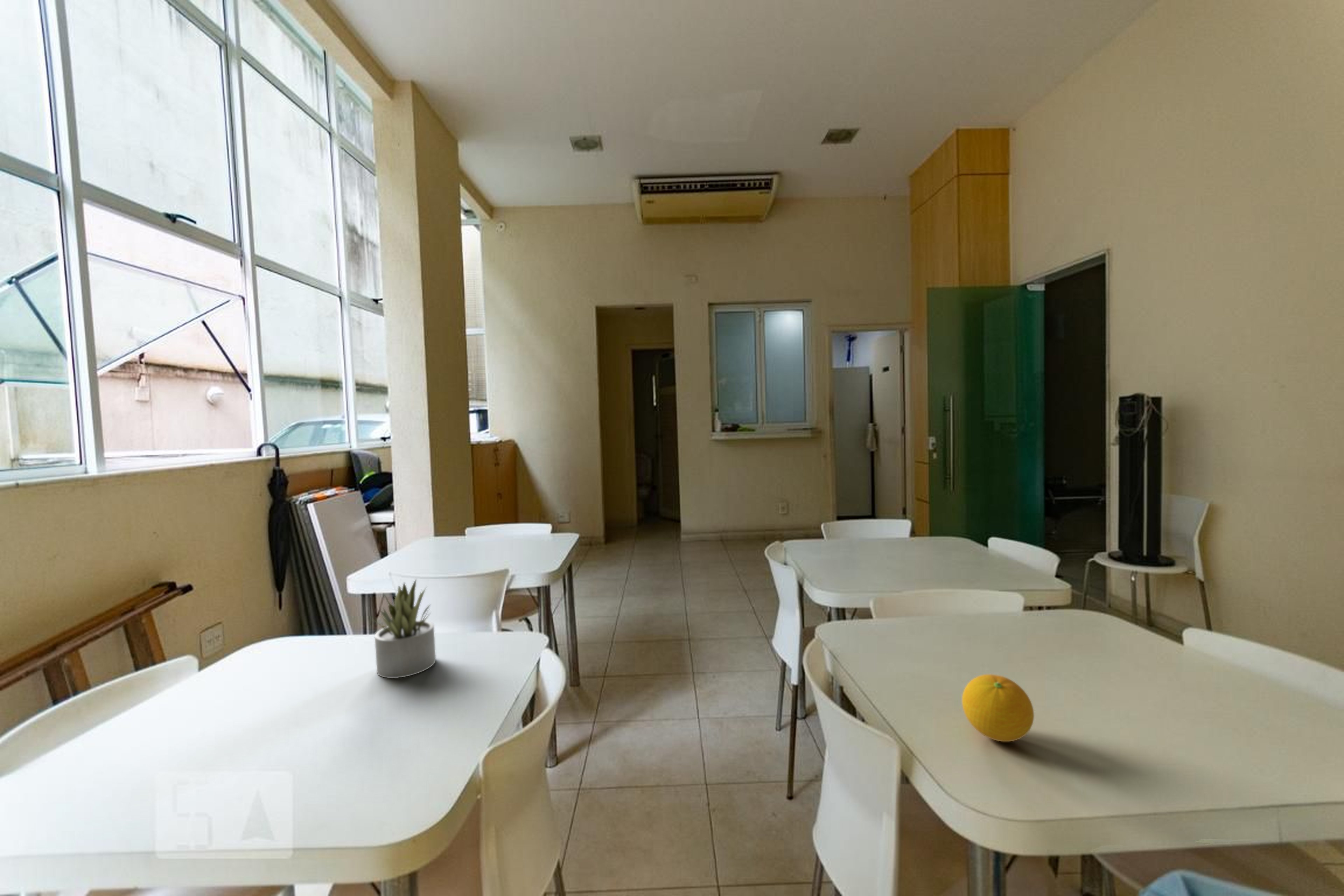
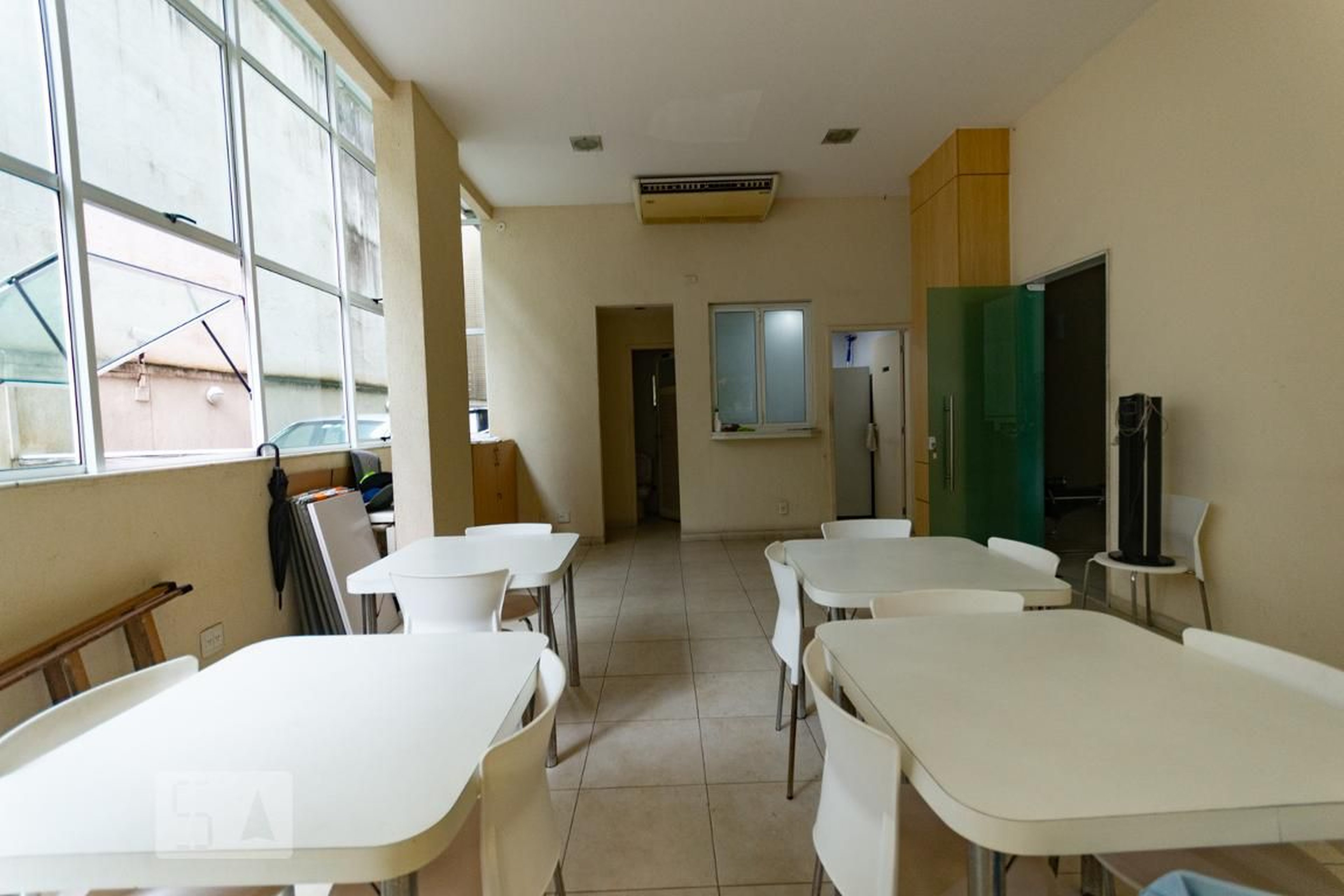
- fruit [962,674,1034,742]
- succulent plant [372,578,436,678]
